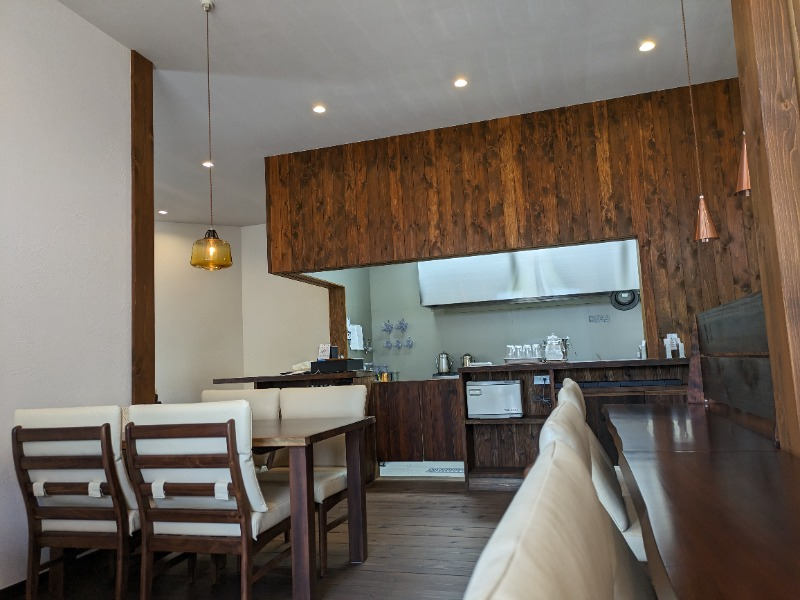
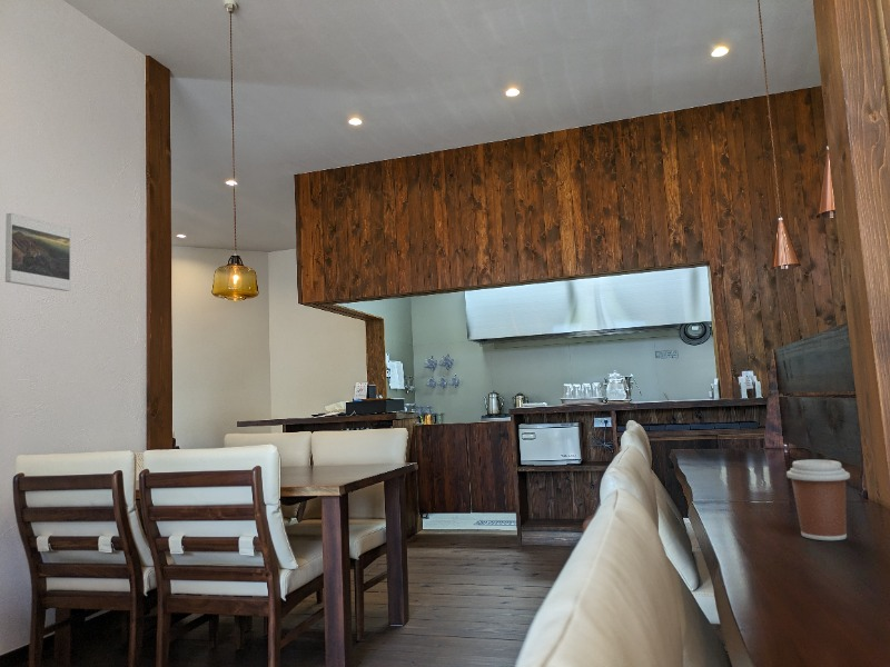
+ coffee cup [785,459,851,541]
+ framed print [4,212,71,292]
